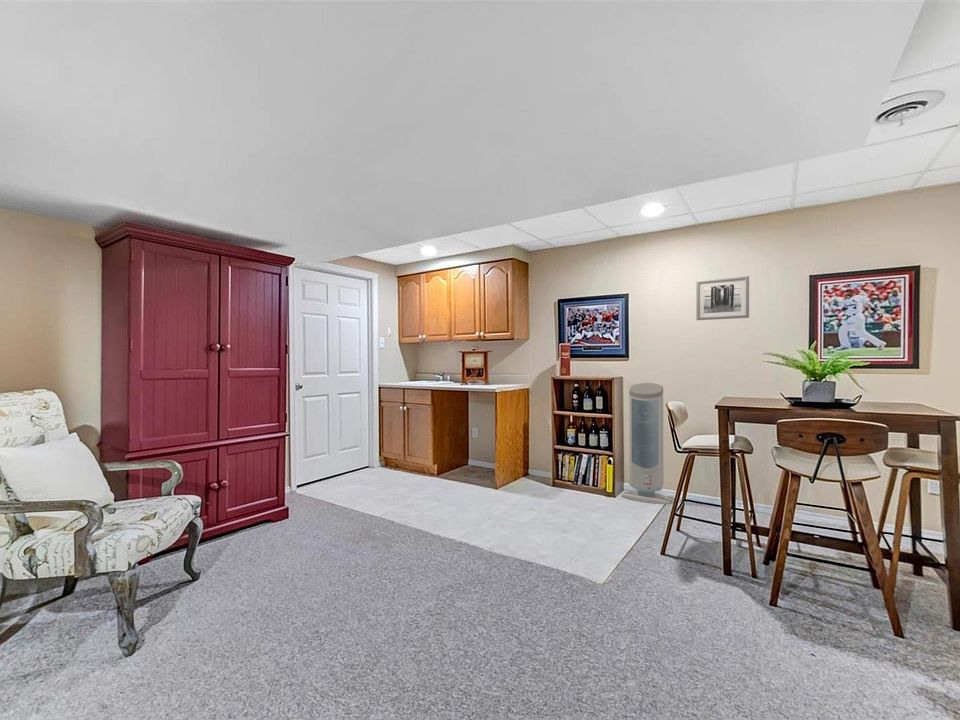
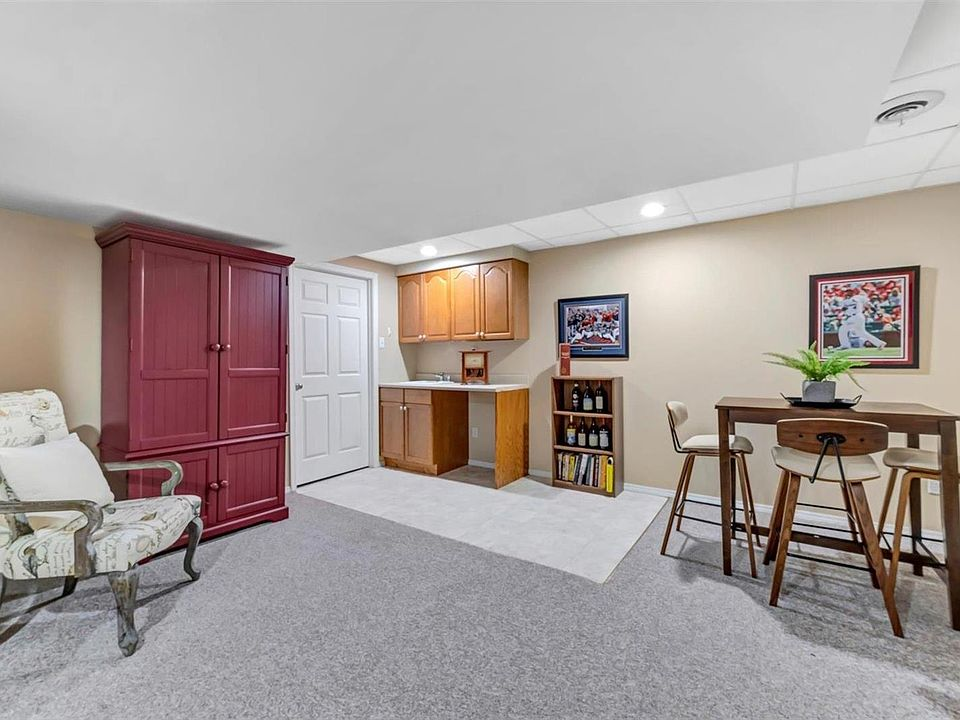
- air purifier [620,382,673,505]
- wall art [695,275,750,321]
